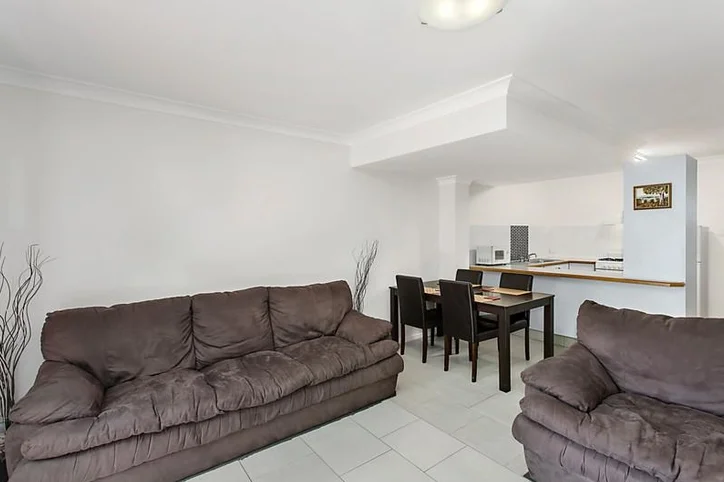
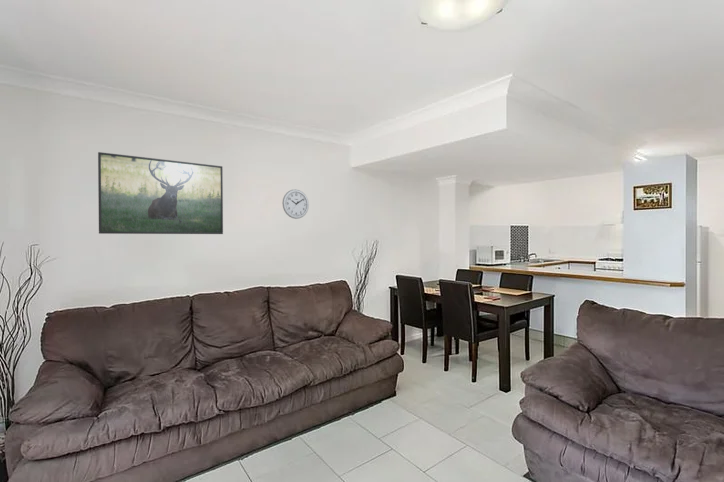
+ wall clock [281,188,310,220]
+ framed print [97,151,224,235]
